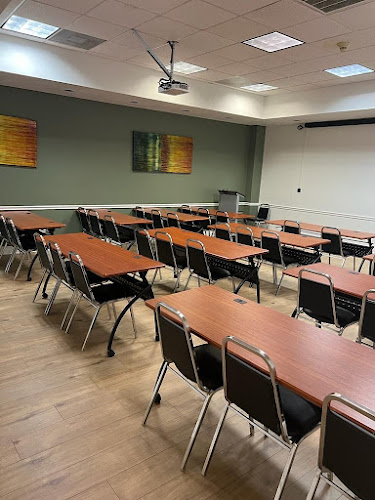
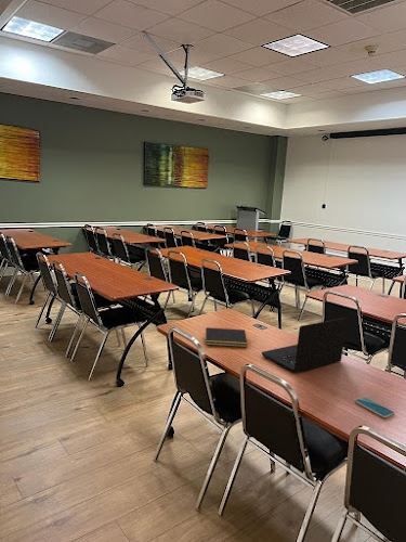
+ laptop [261,317,348,374]
+ smartphone [354,396,396,418]
+ notepad [204,326,248,348]
